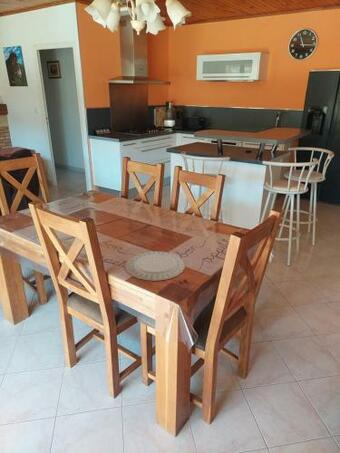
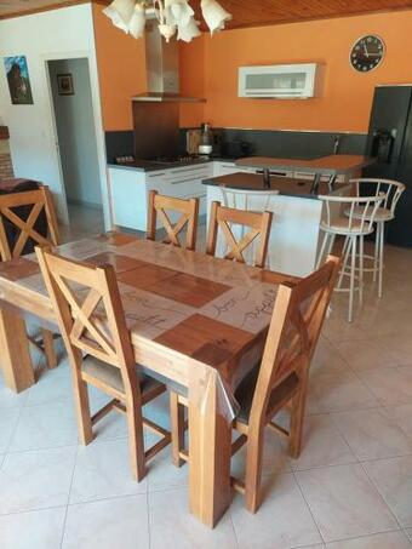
- chinaware [125,250,186,282]
